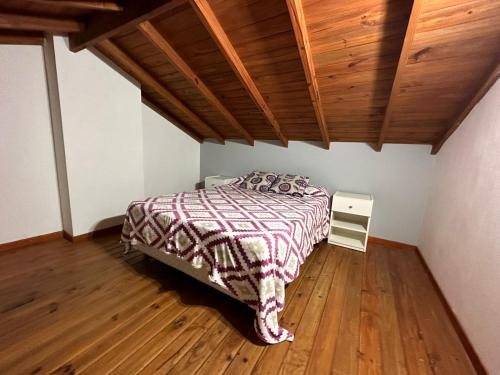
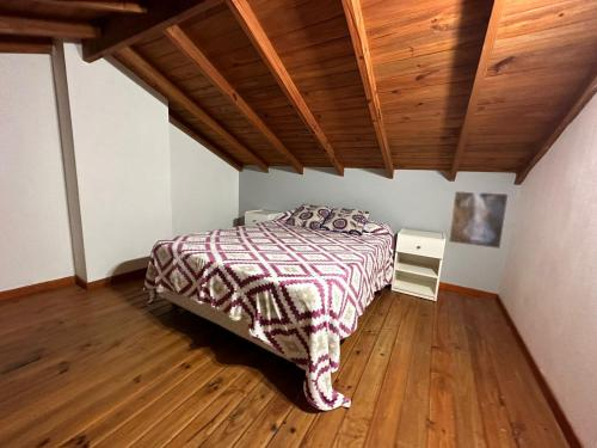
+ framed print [448,190,510,250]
